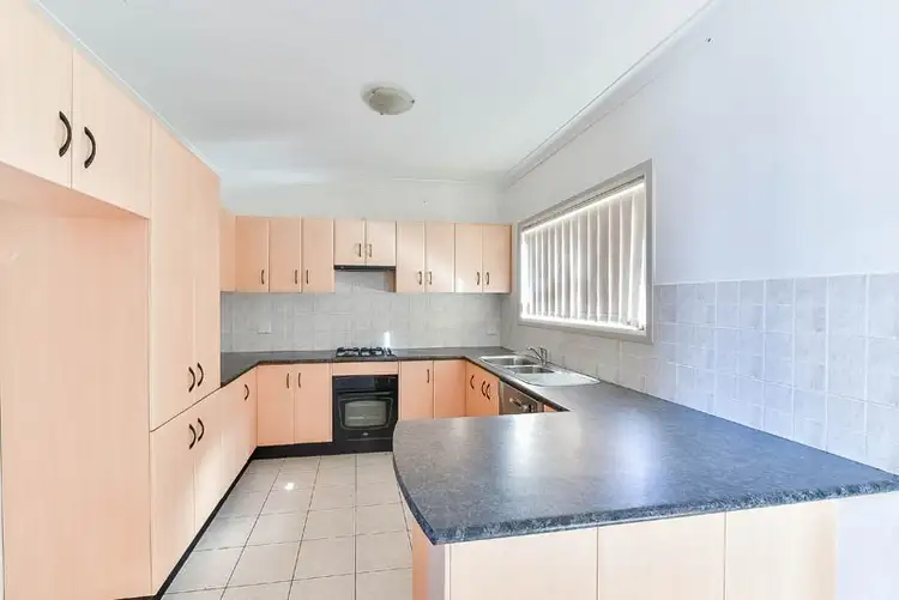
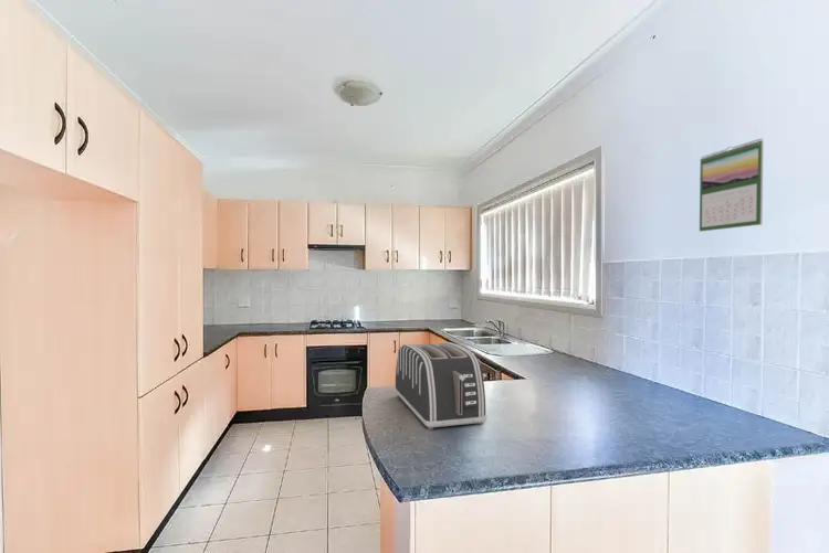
+ calendar [699,137,764,233]
+ toaster [393,341,487,430]
